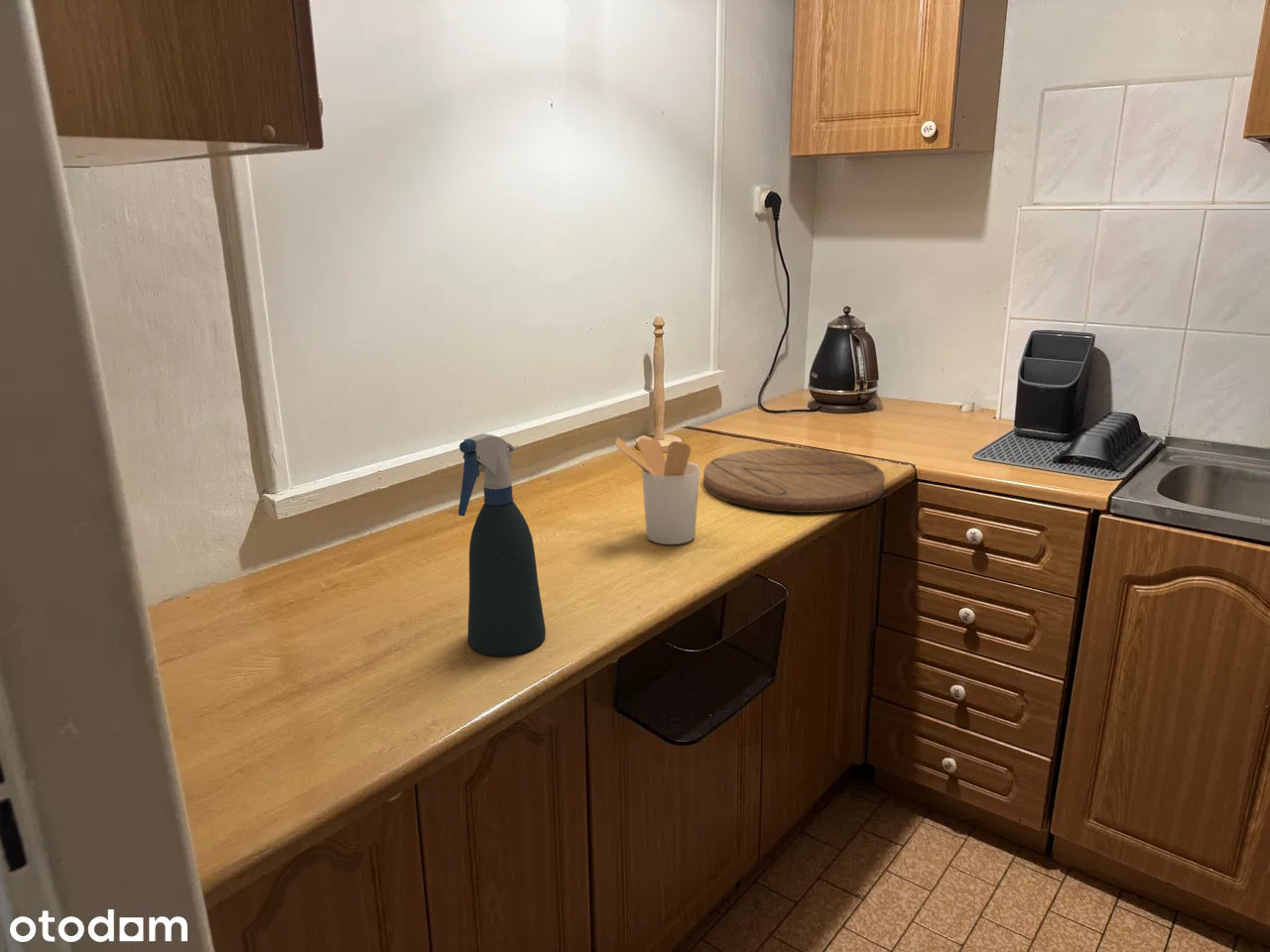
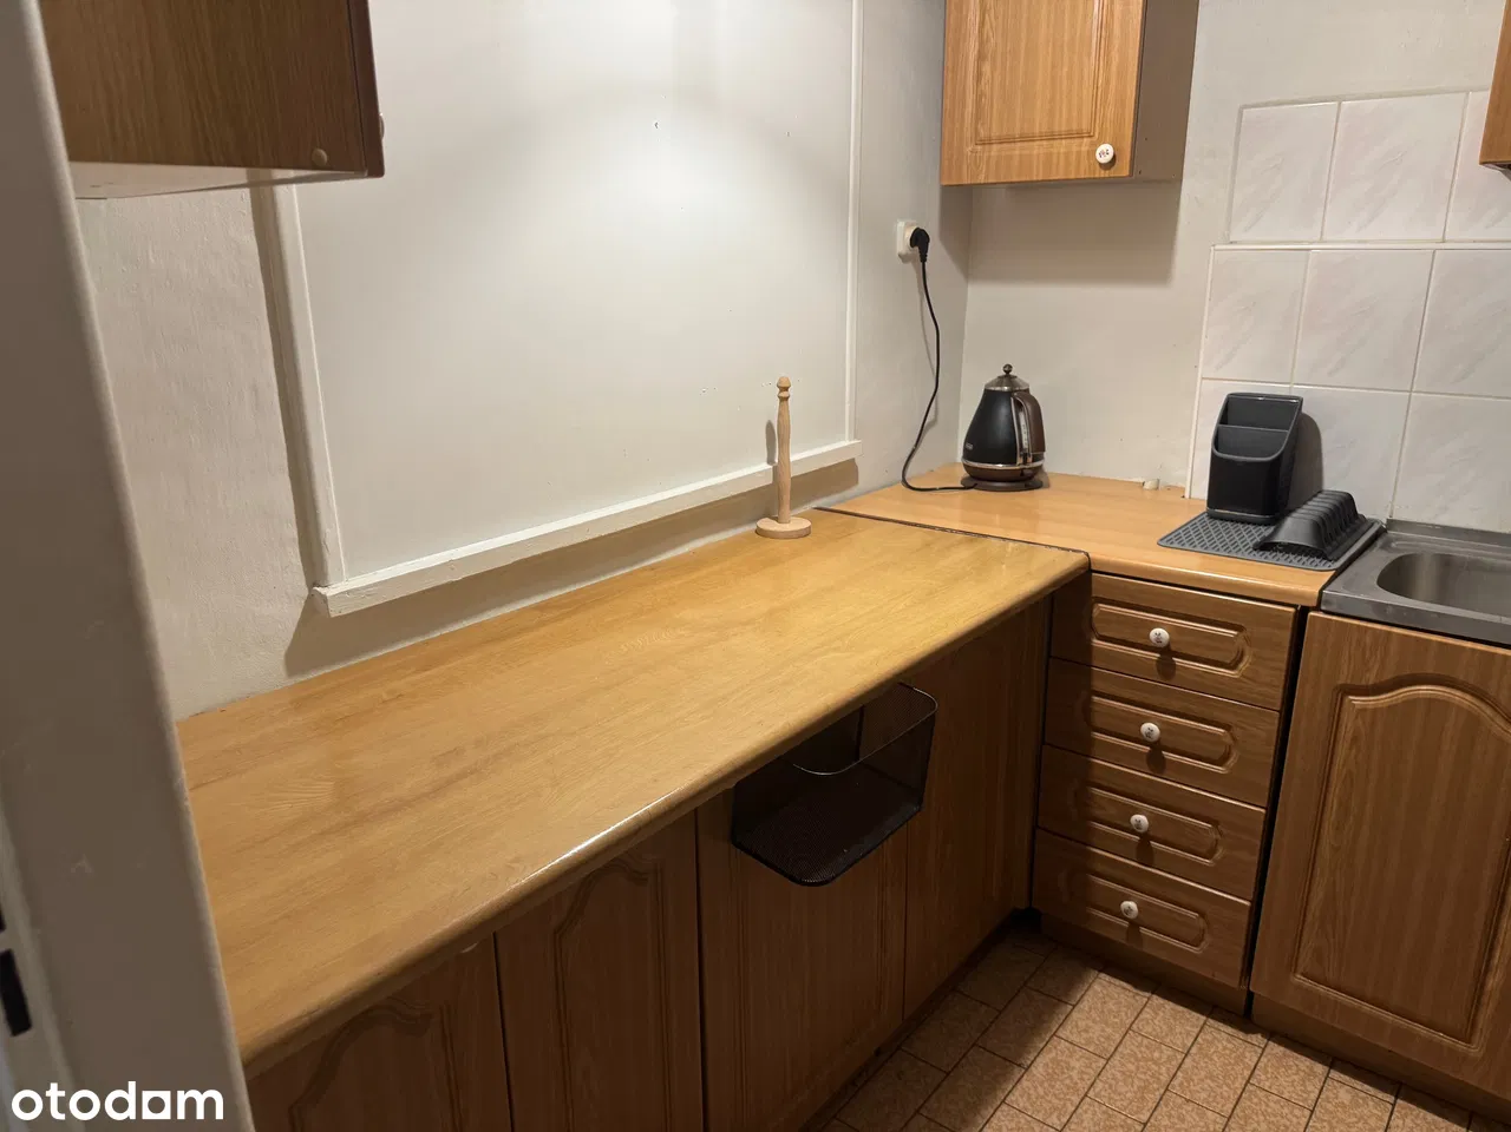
- utensil holder [614,437,700,545]
- cutting board [702,447,886,514]
- spray bottle [457,433,547,656]
